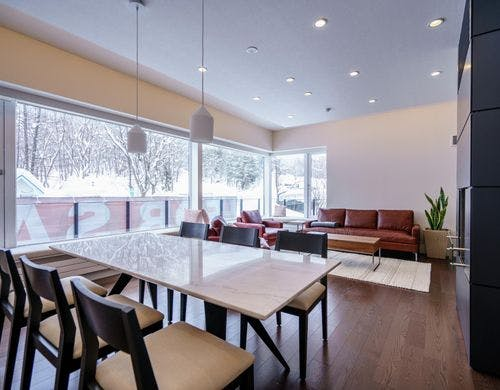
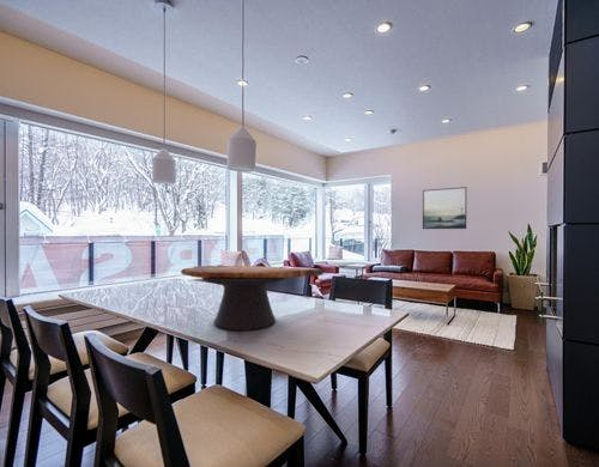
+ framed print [422,186,467,230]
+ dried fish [180,265,325,332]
